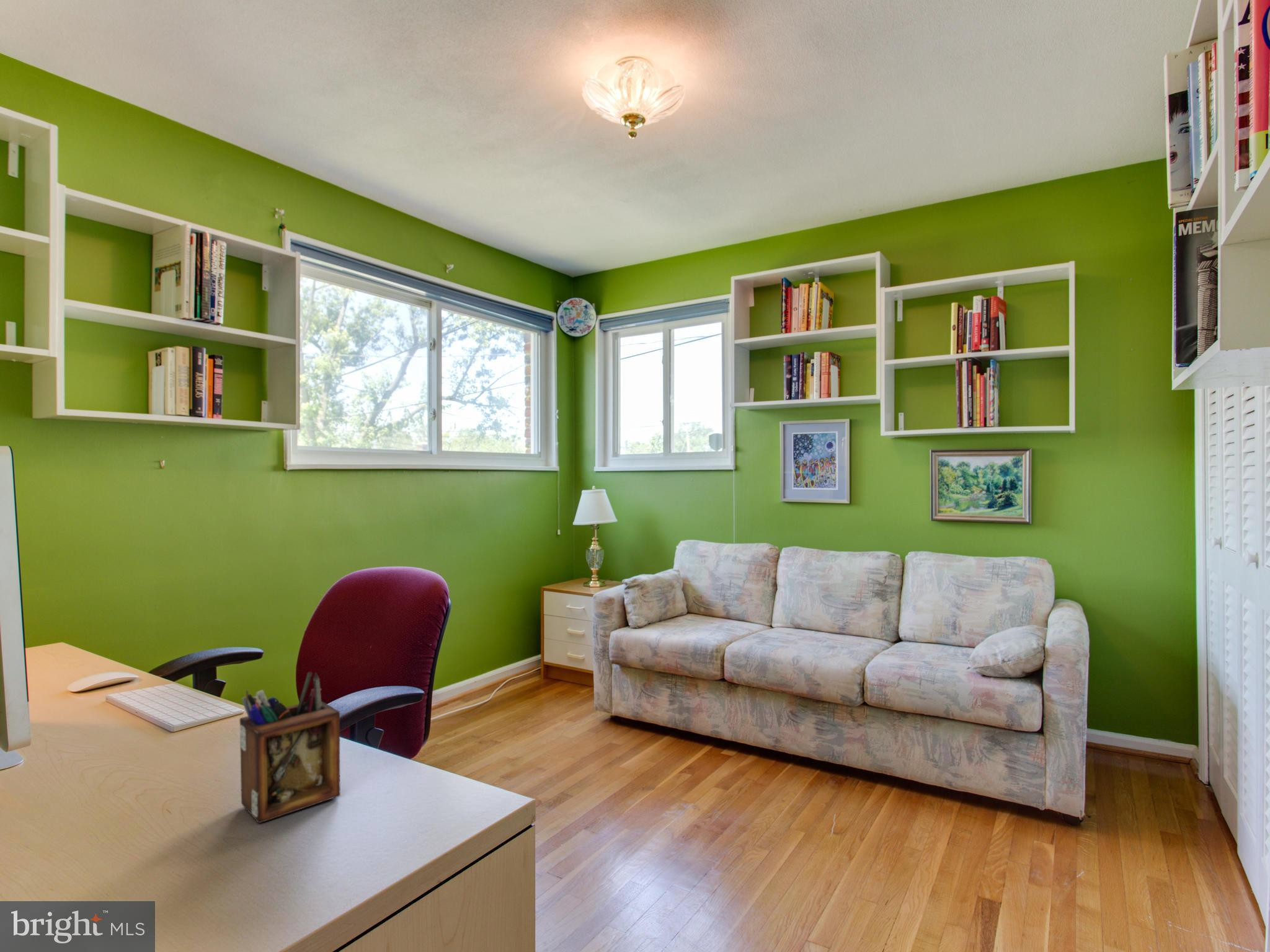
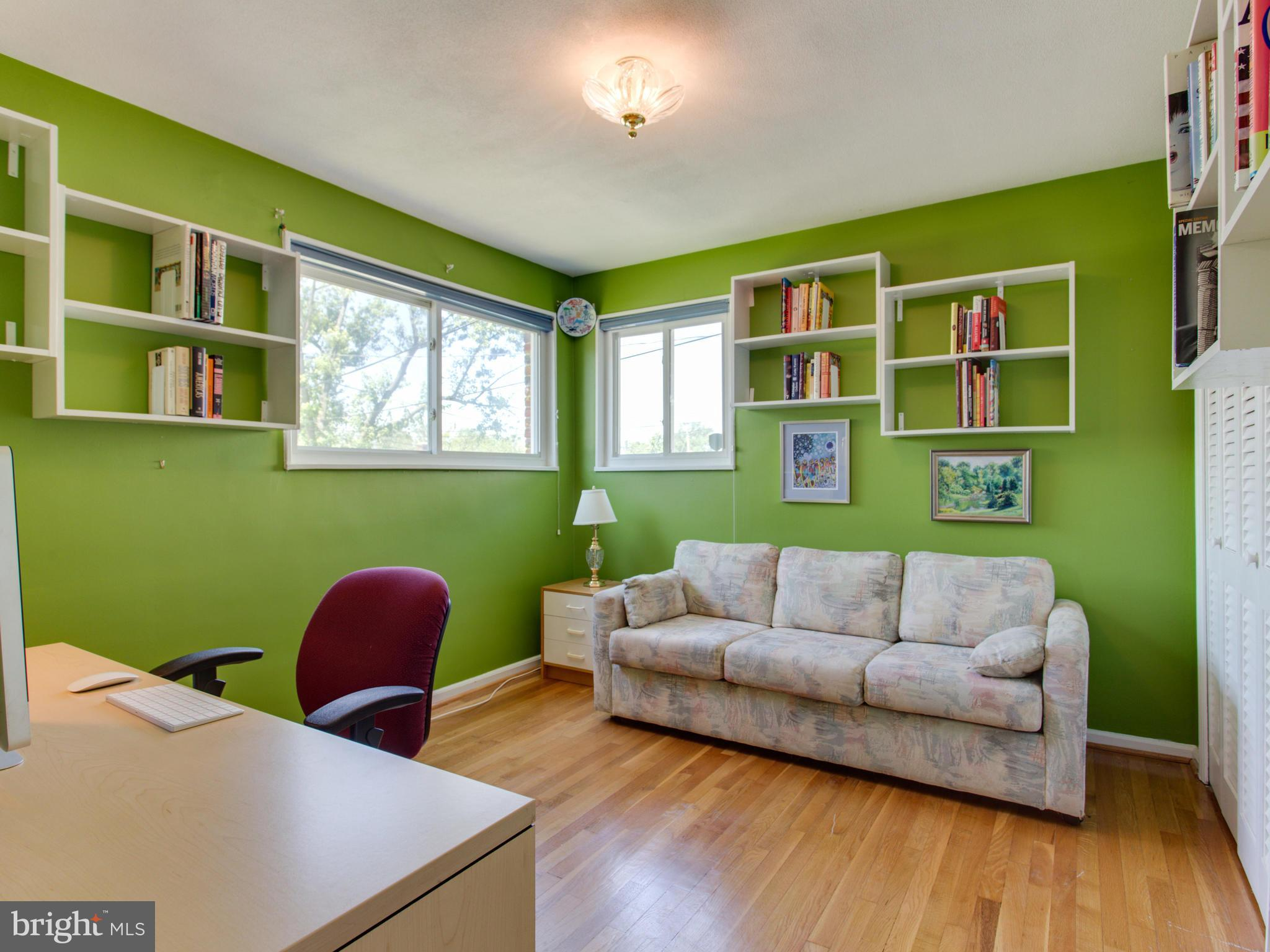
- desk organizer [239,671,341,824]
